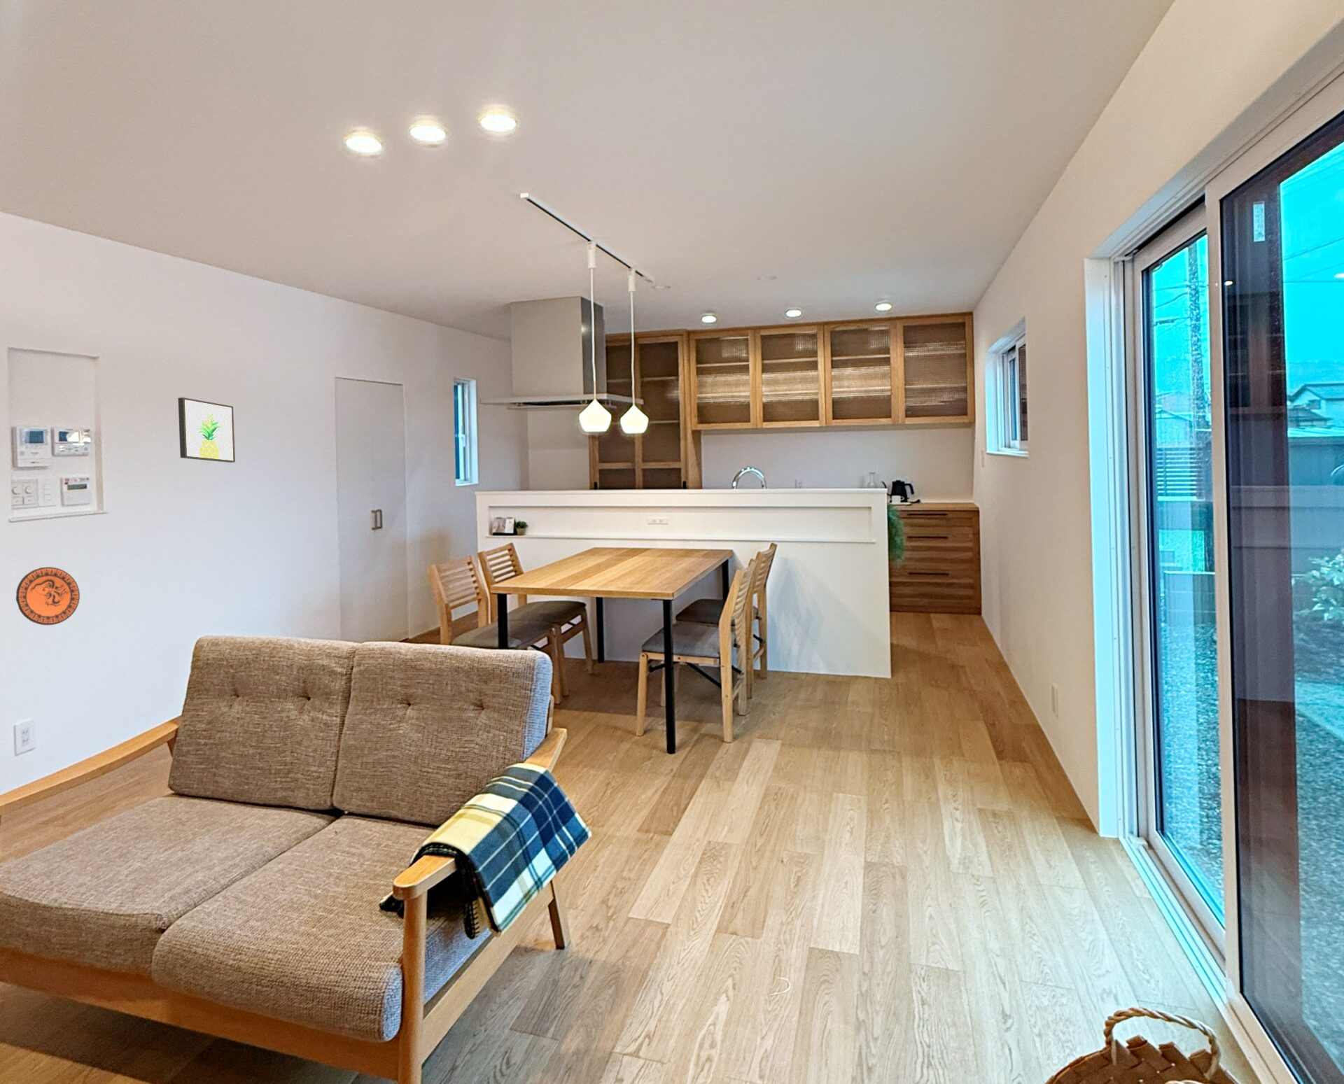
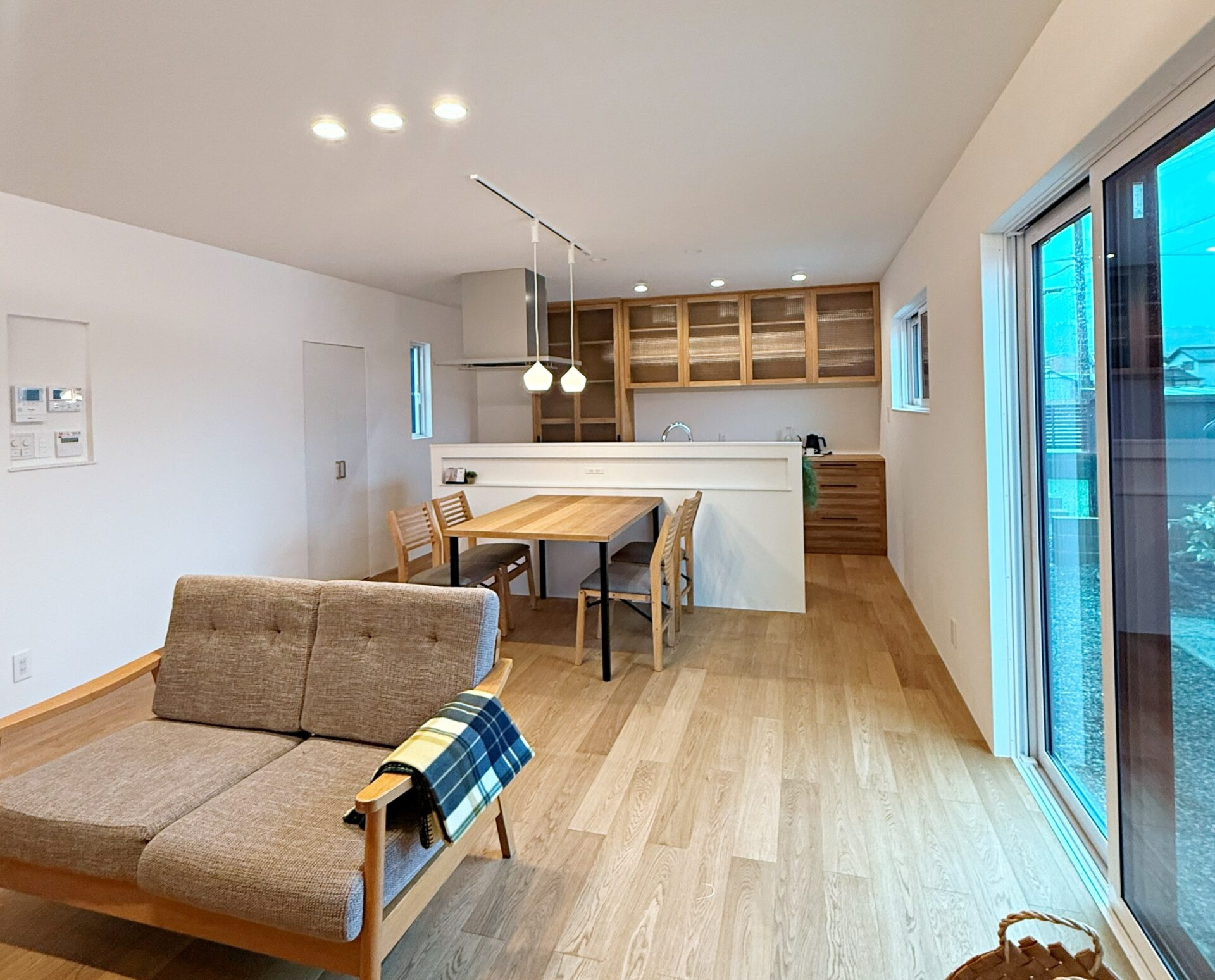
- wall art [177,397,236,463]
- decorative plate [15,566,81,626]
